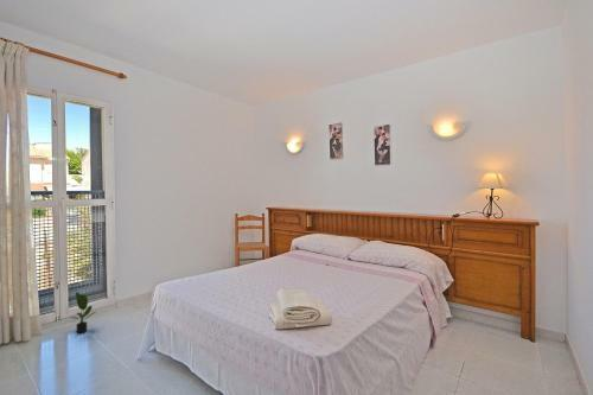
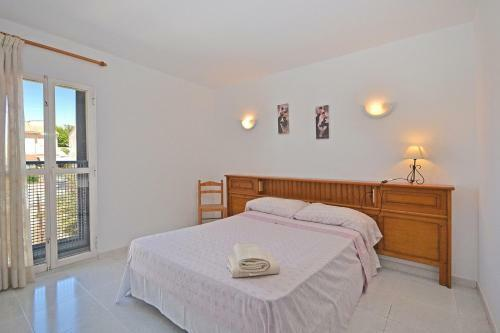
- potted plant [69,291,96,335]
